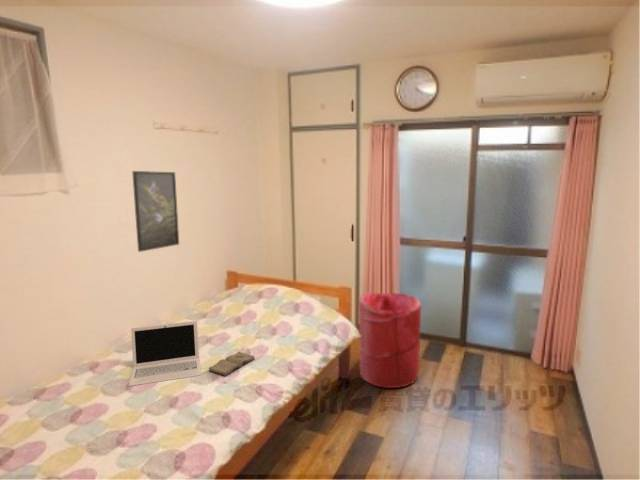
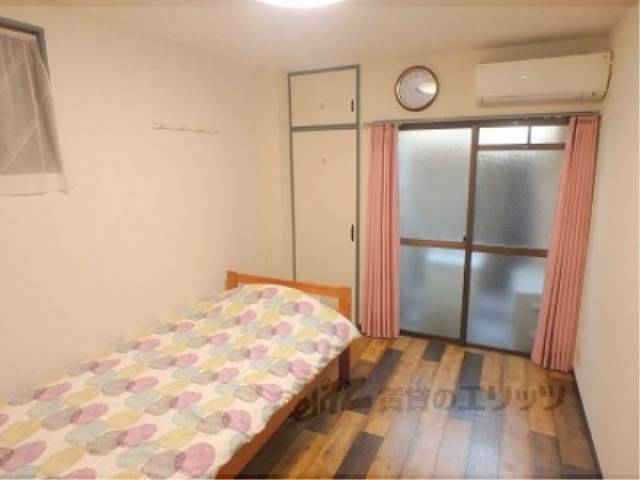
- laundry hamper [357,292,422,389]
- laptop [127,320,202,387]
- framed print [131,170,180,253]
- diary [208,351,255,377]
